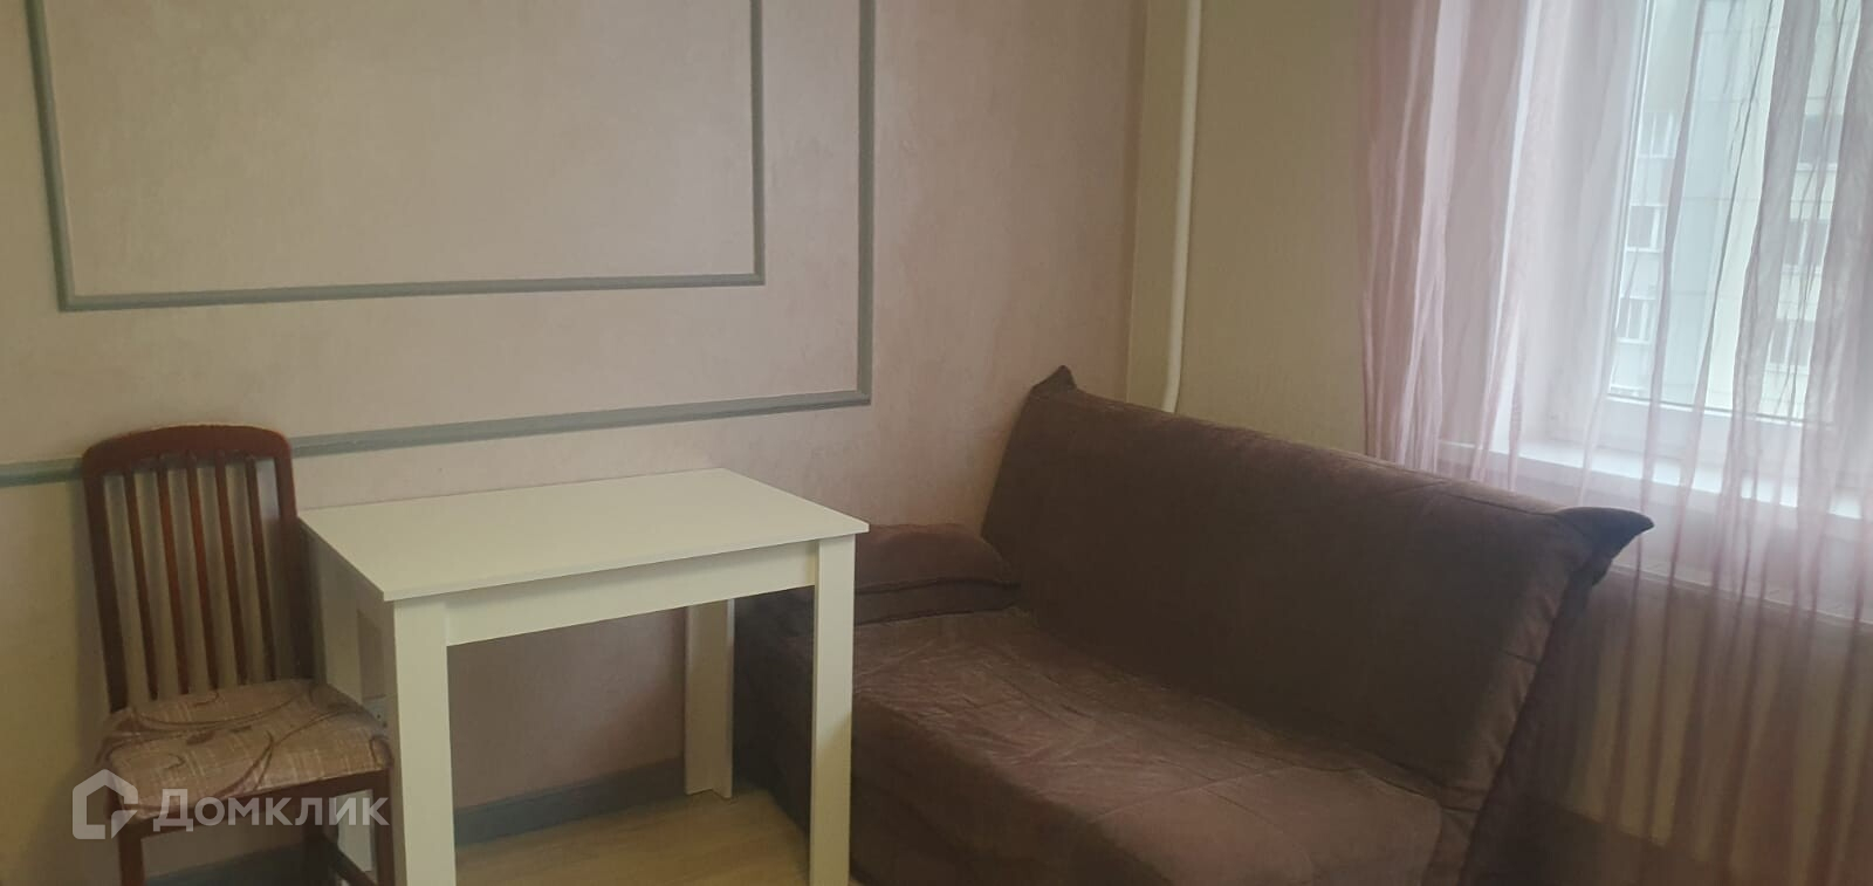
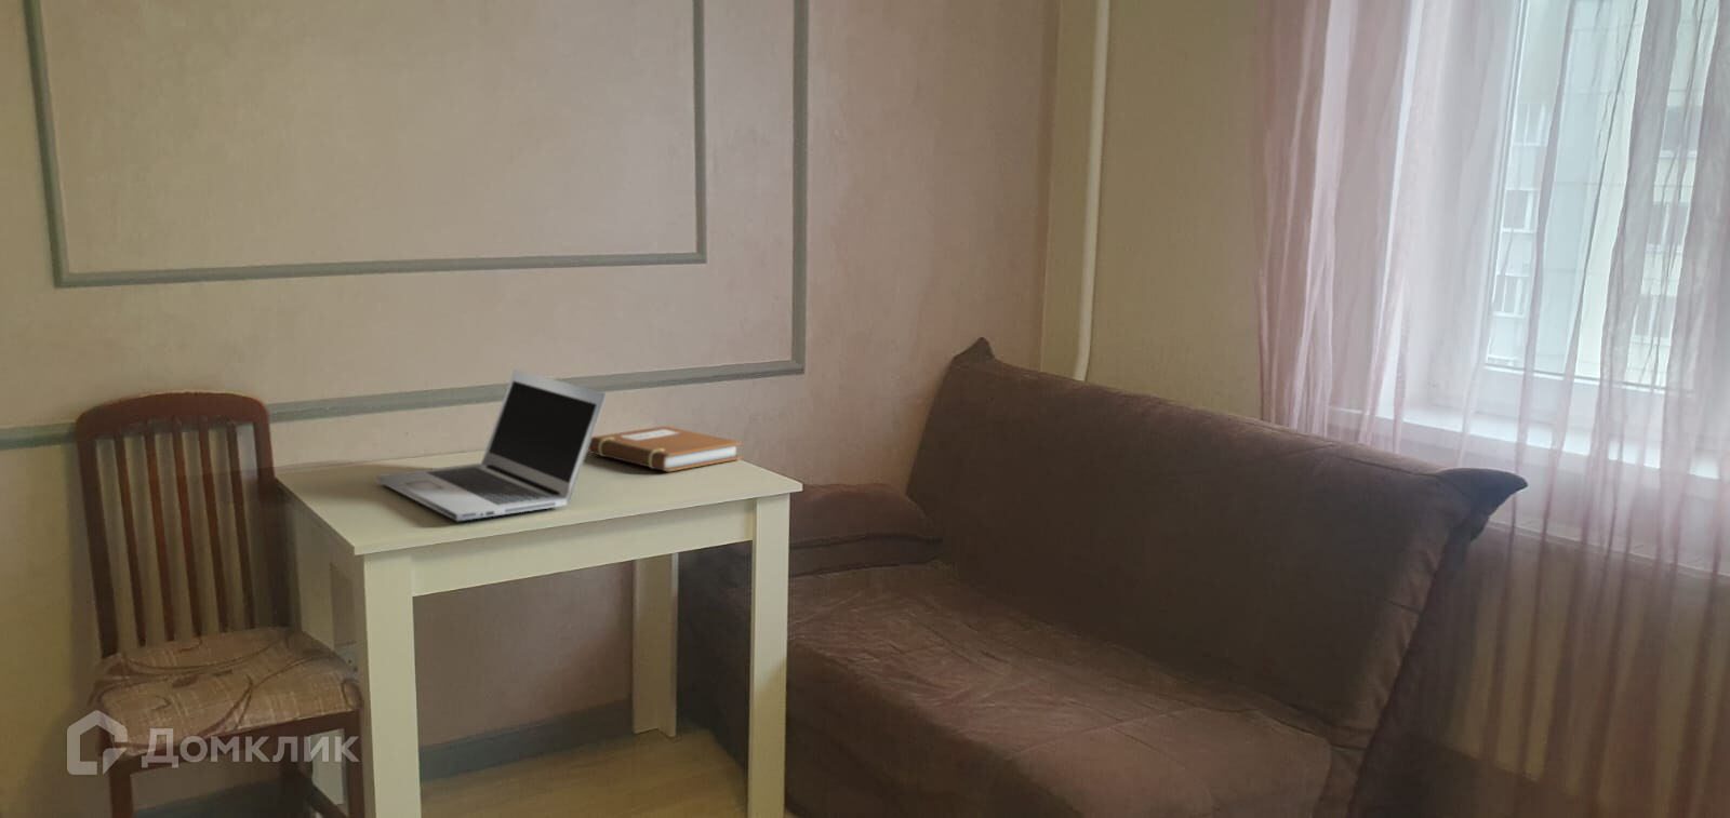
+ laptop [376,368,608,521]
+ notebook [587,424,743,473]
